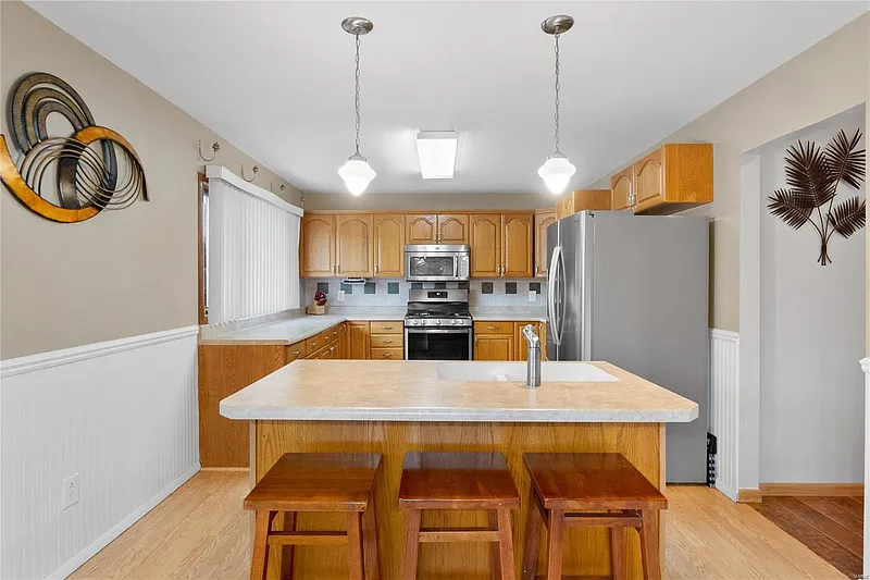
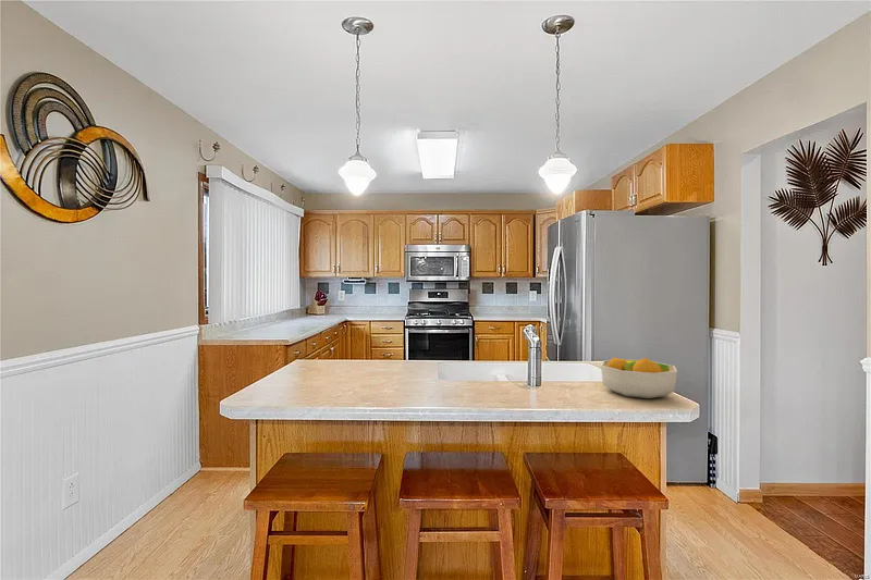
+ fruit bowl [600,357,678,399]
